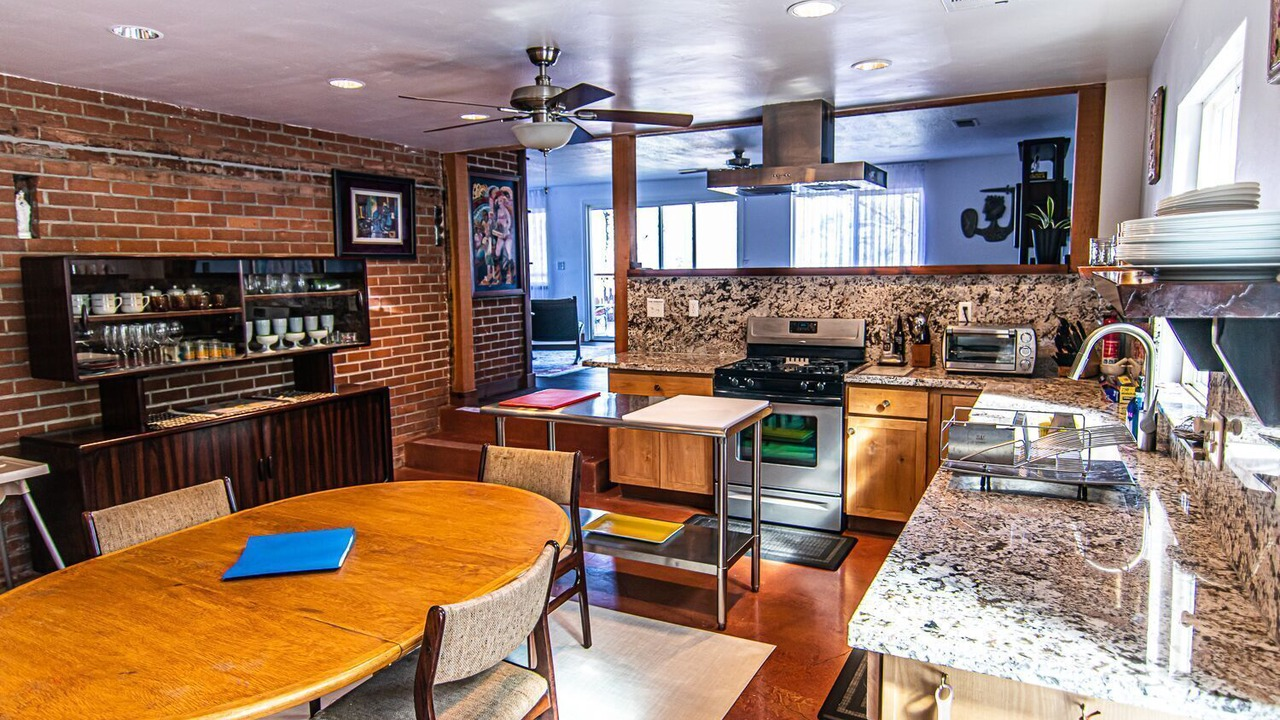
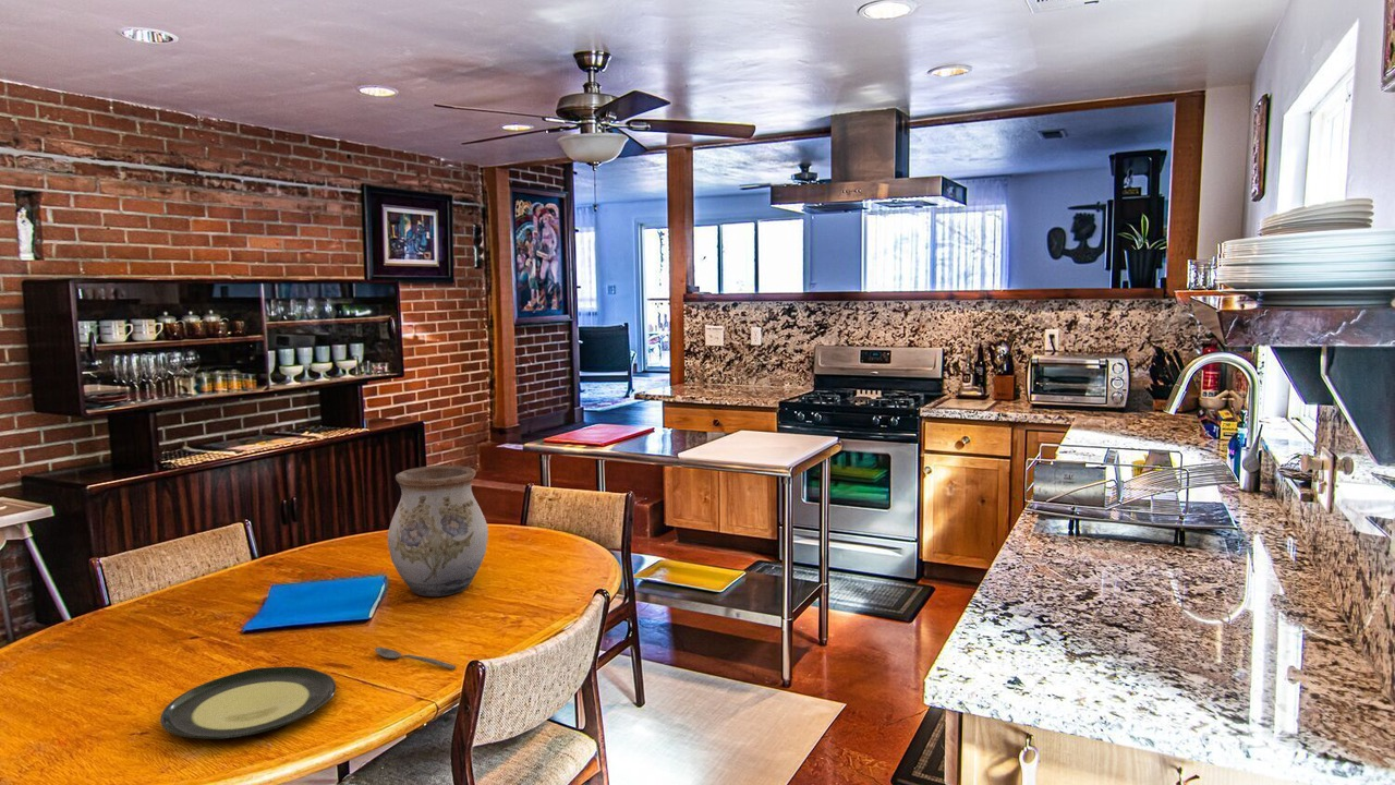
+ plate [159,666,337,740]
+ vase [387,464,489,597]
+ spoon [374,647,457,671]
